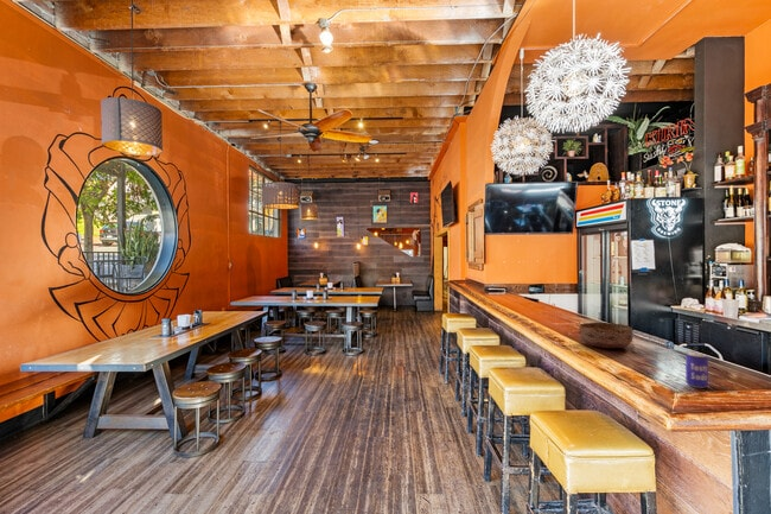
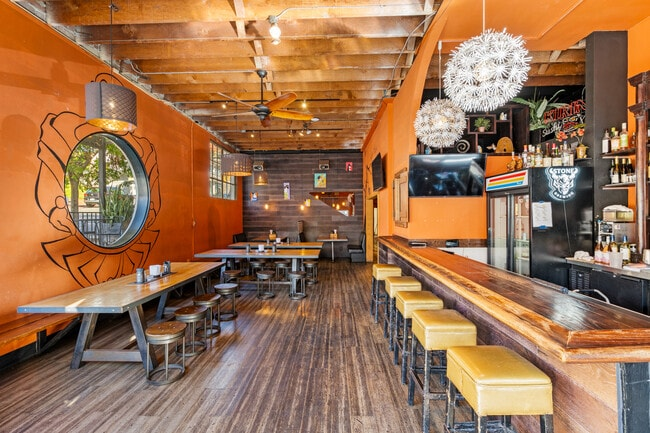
- bowl [579,322,635,349]
- beer can [684,349,709,389]
